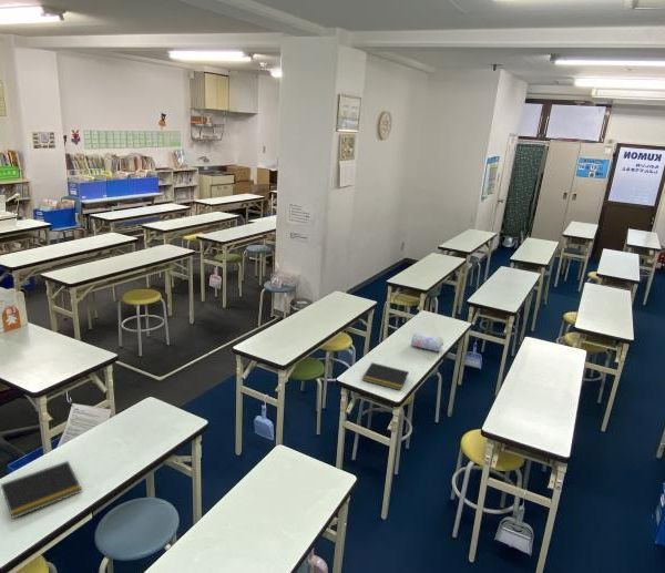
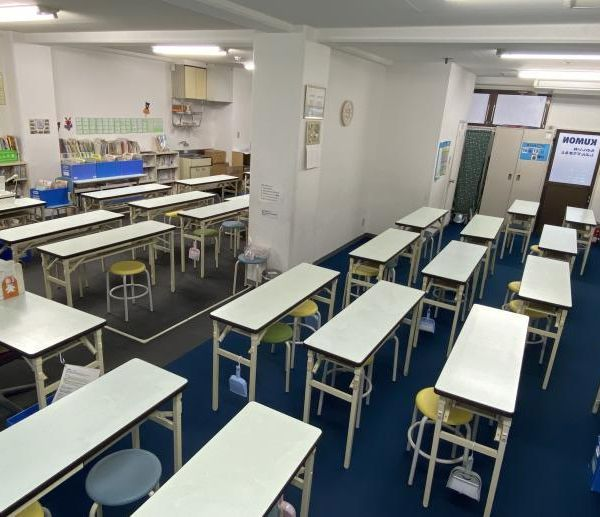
- notepad [0,460,83,520]
- pencil case [410,331,444,352]
- notepad [361,361,410,391]
